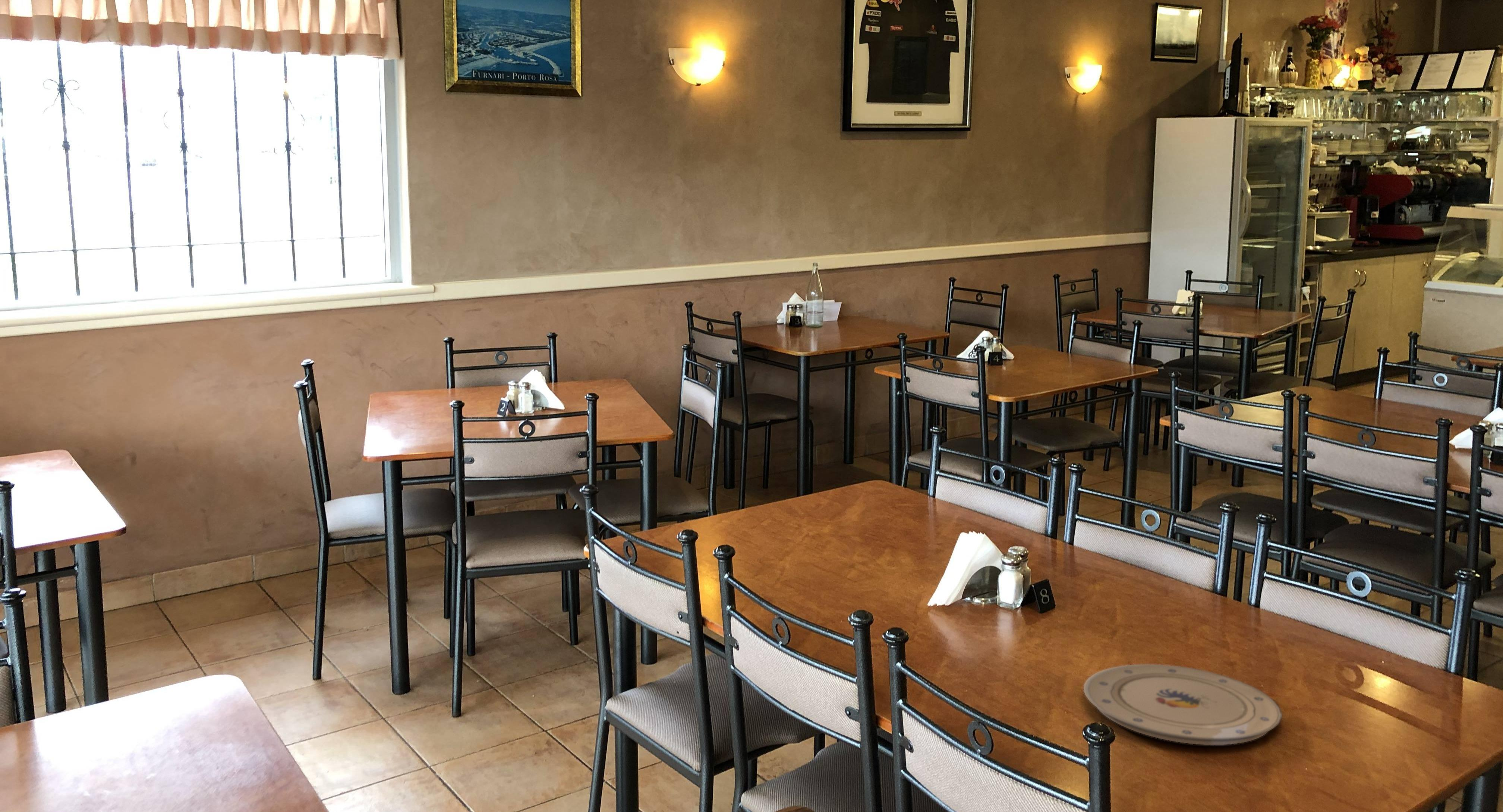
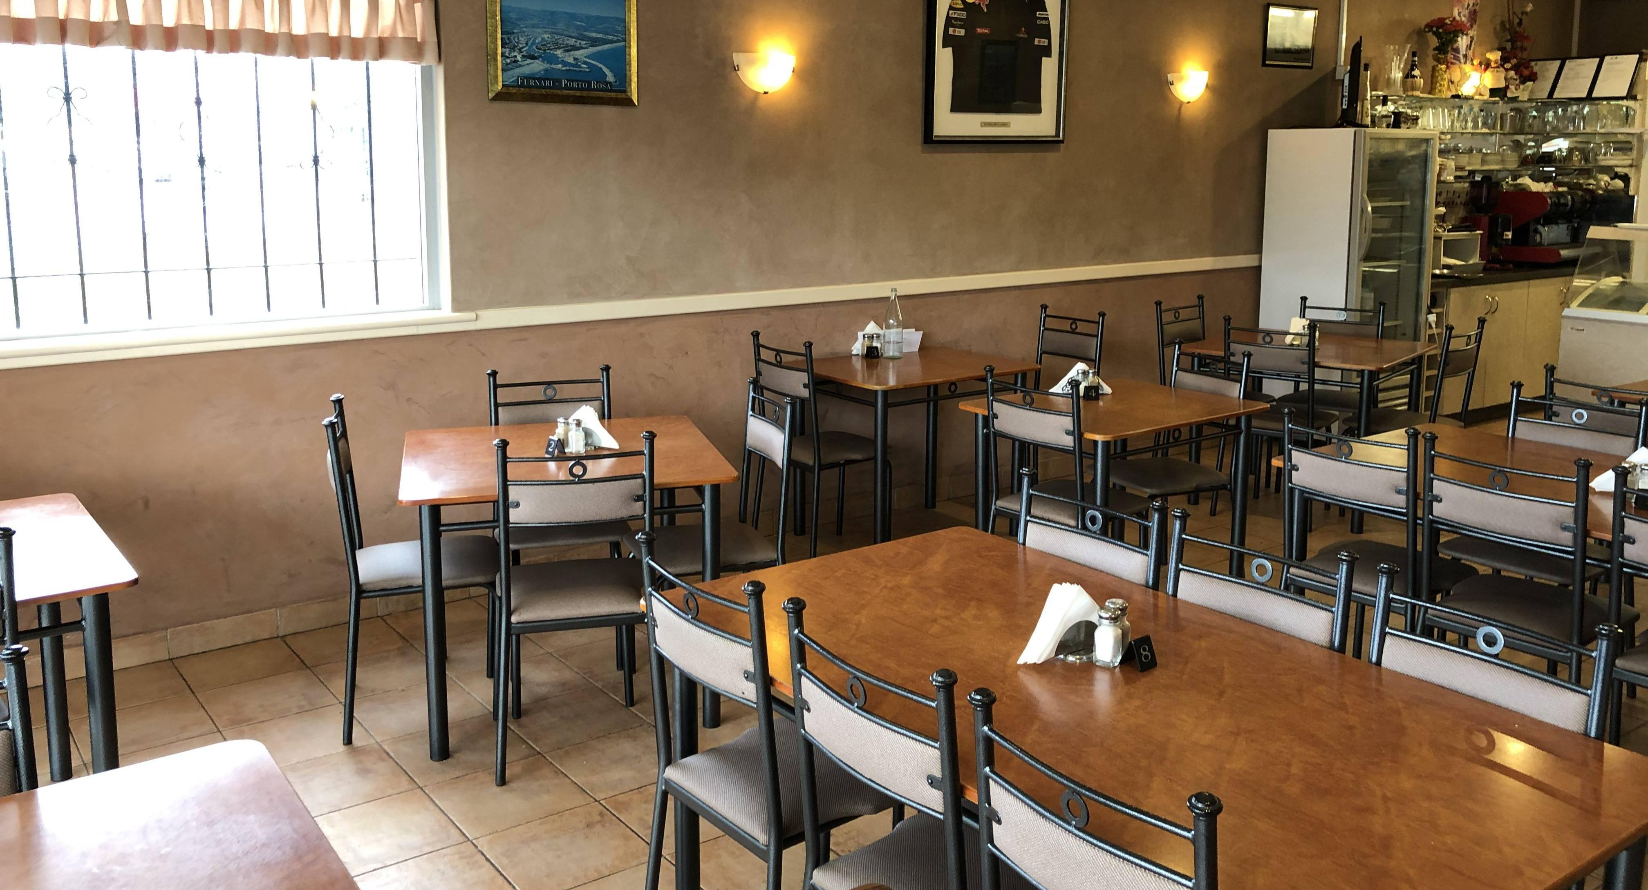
- plate [1083,664,1283,745]
